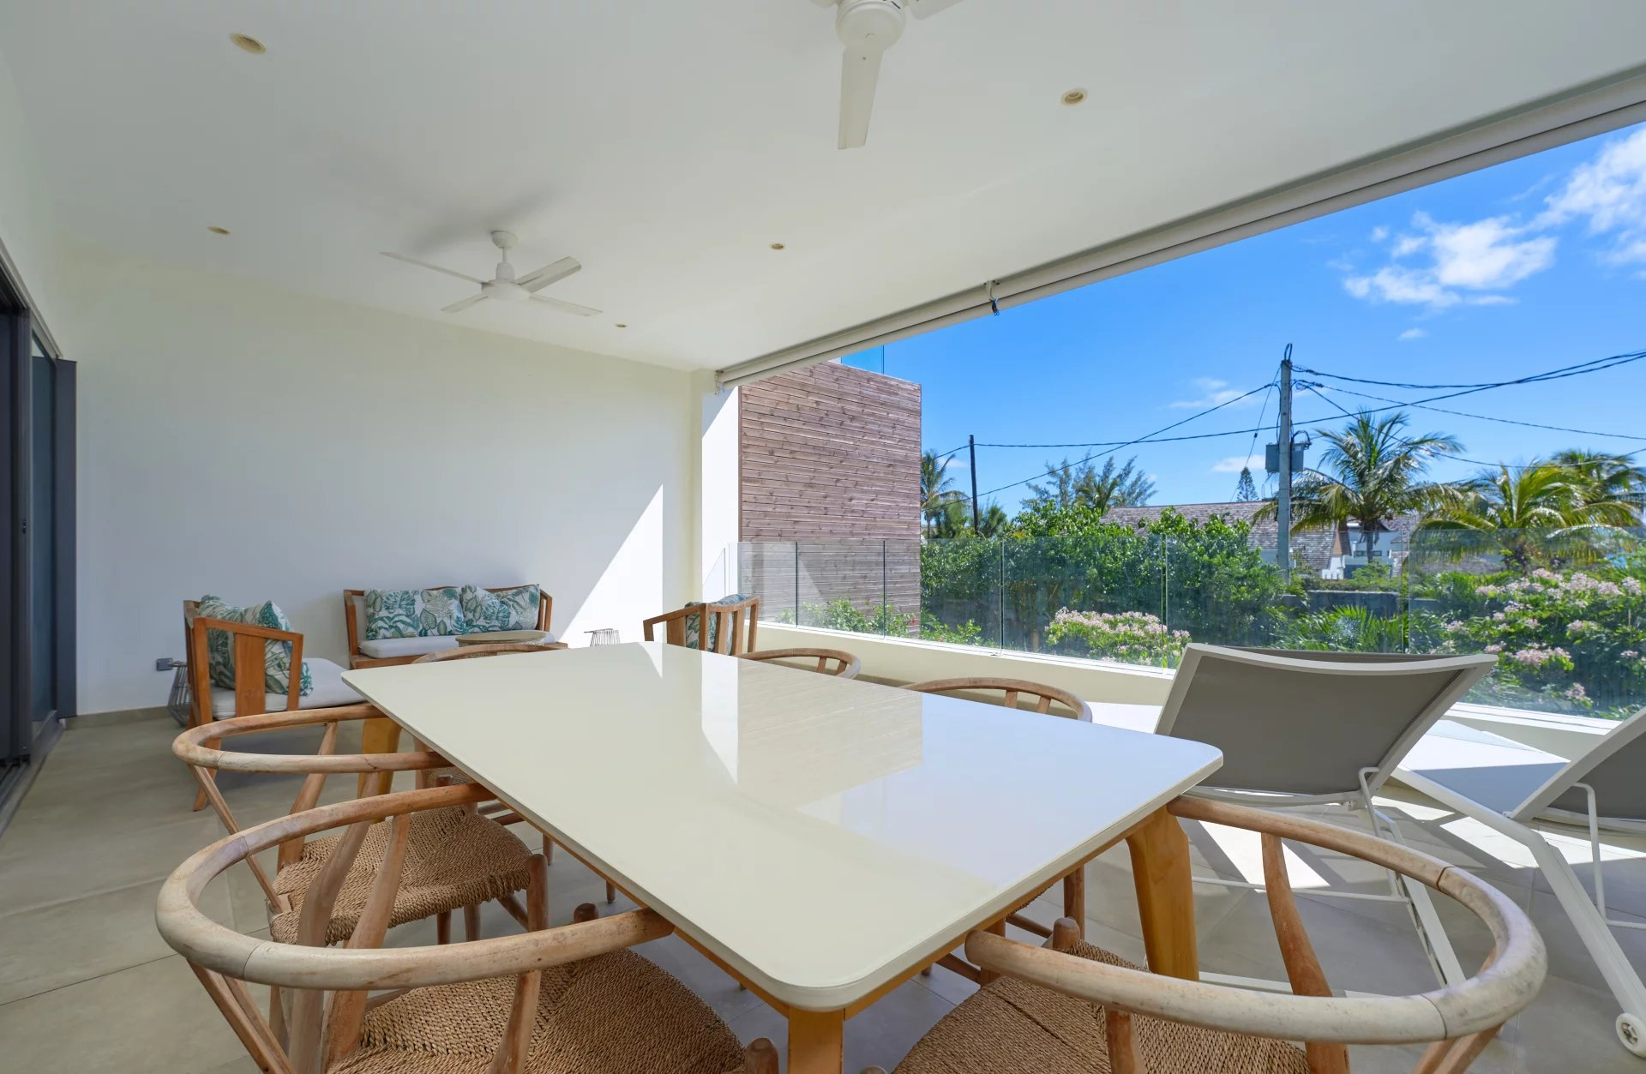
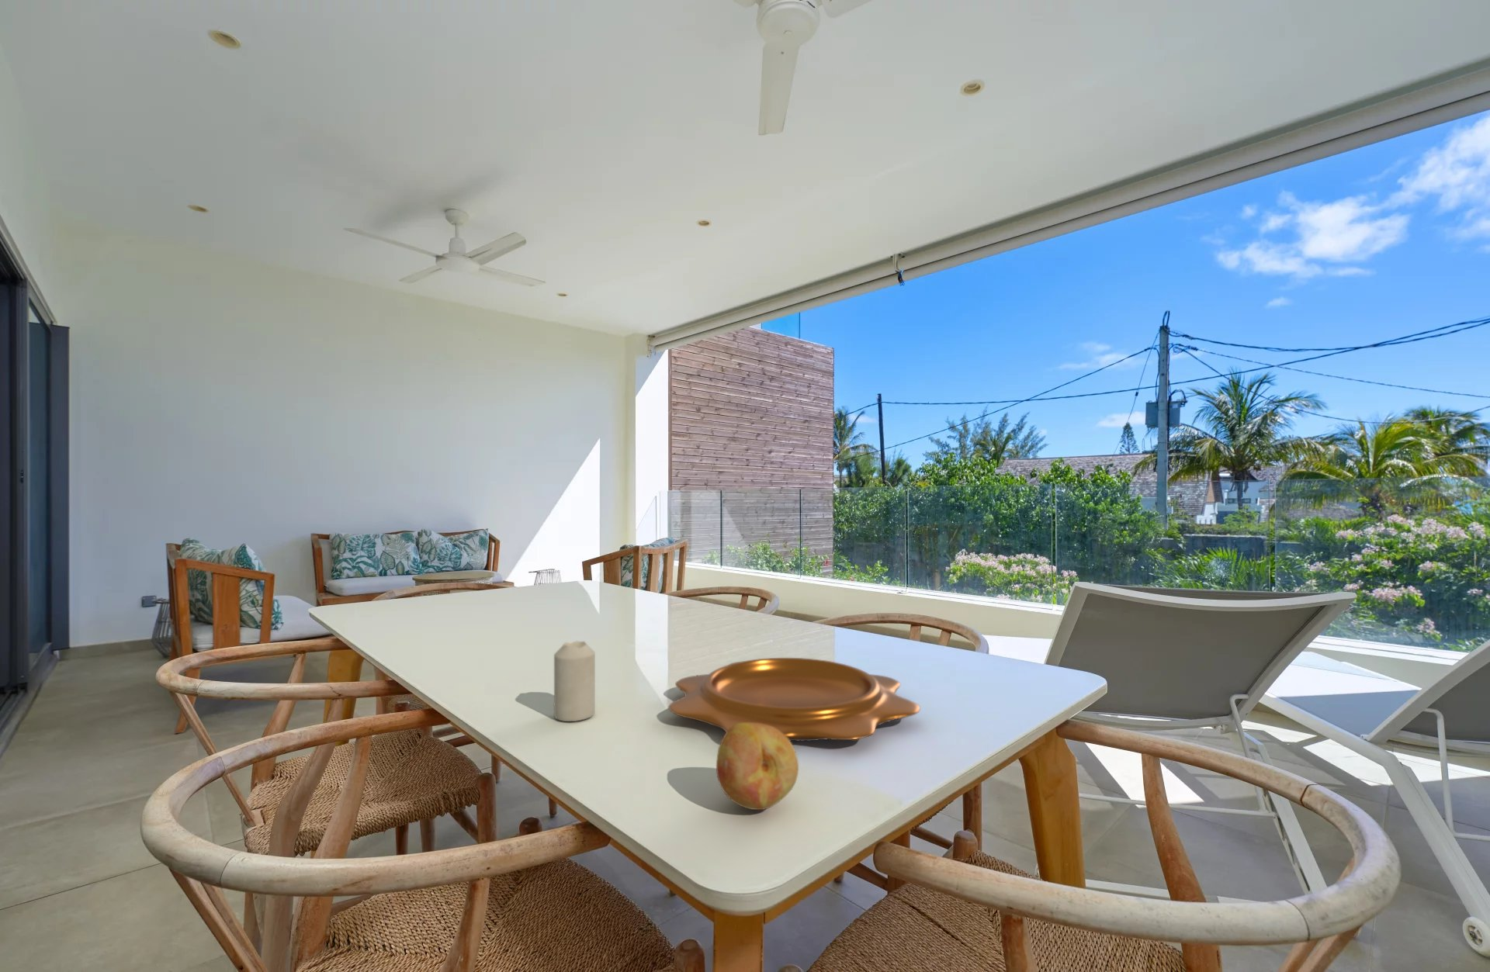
+ fruit [716,723,799,810]
+ candle [553,641,596,722]
+ decorative bowl [668,657,921,742]
